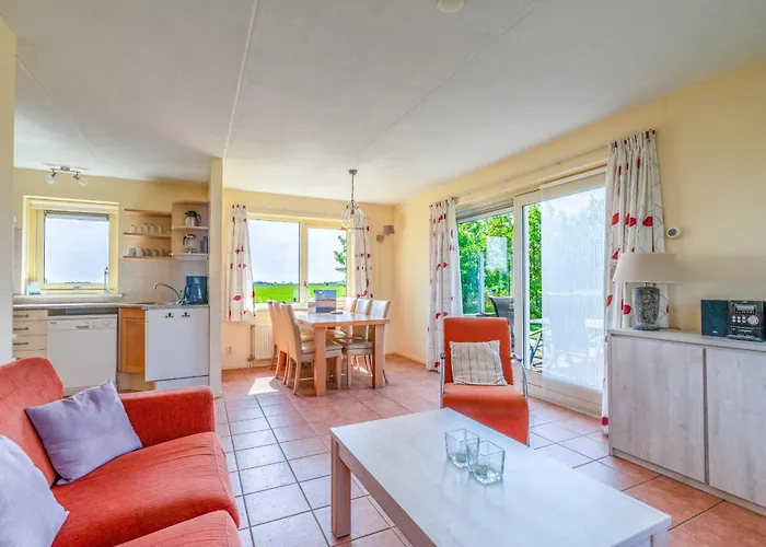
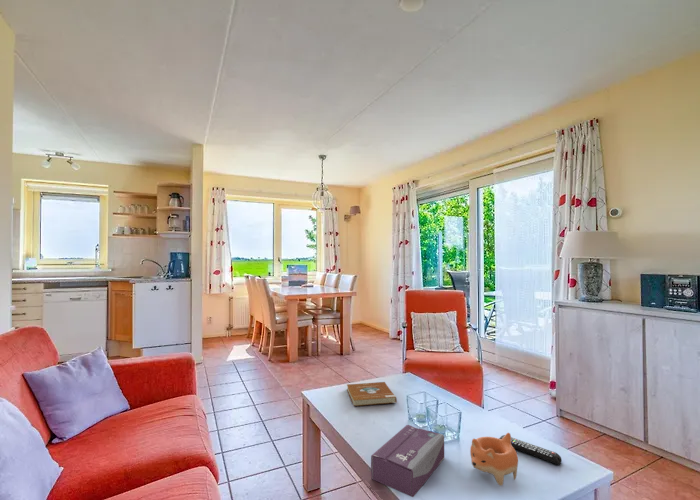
+ remote control [498,434,563,466]
+ book [346,381,398,407]
+ tissue box [370,424,445,498]
+ bowl [469,432,519,487]
